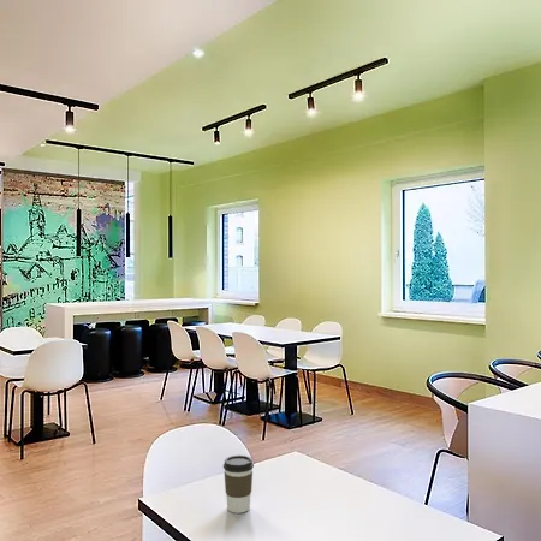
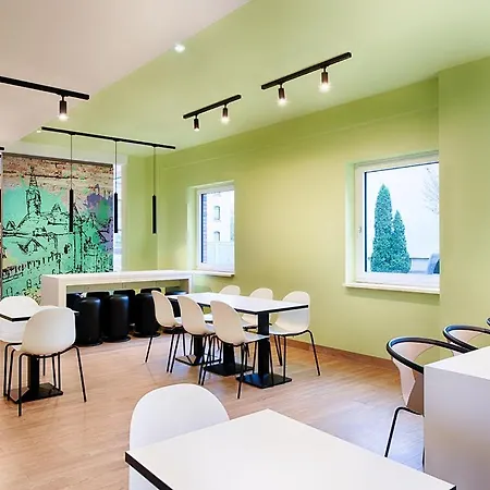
- coffee cup [222,454,255,515]
